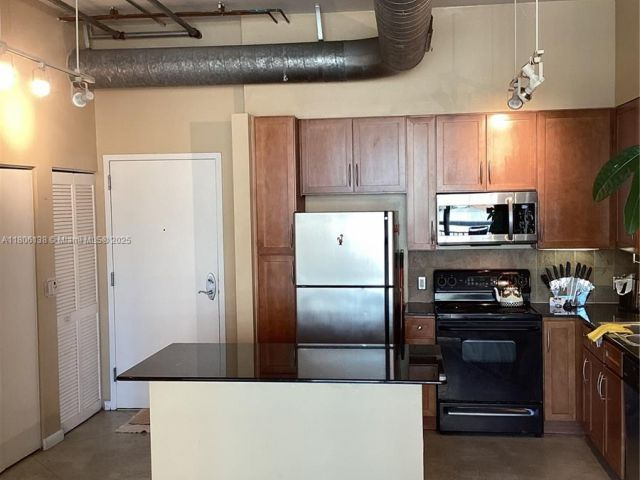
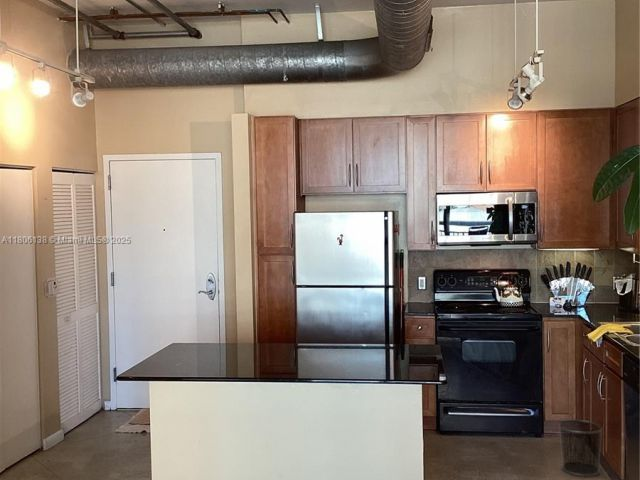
+ waste bin [557,419,603,477]
